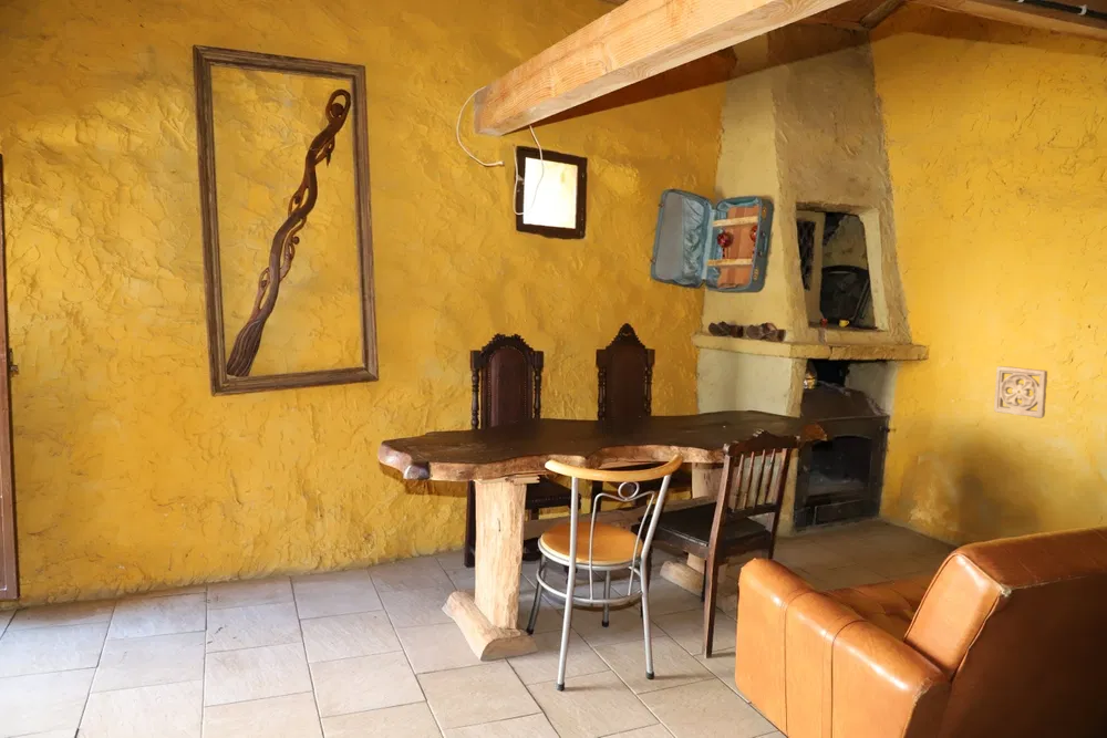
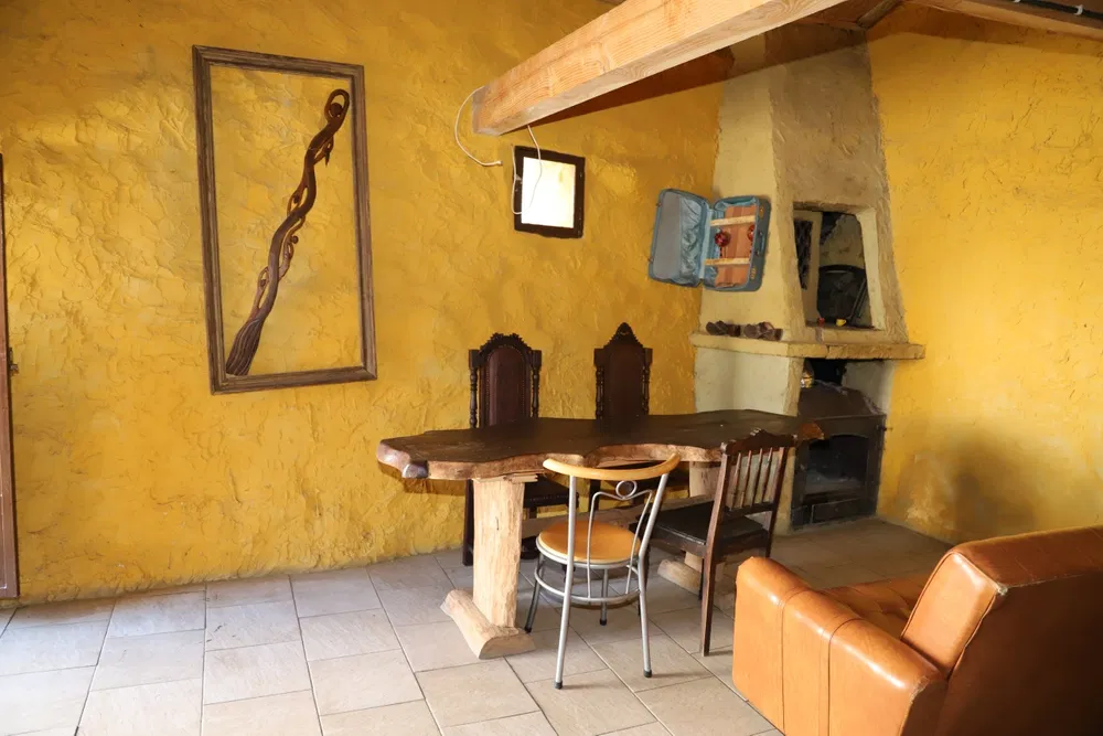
- wall ornament [993,365,1048,419]
